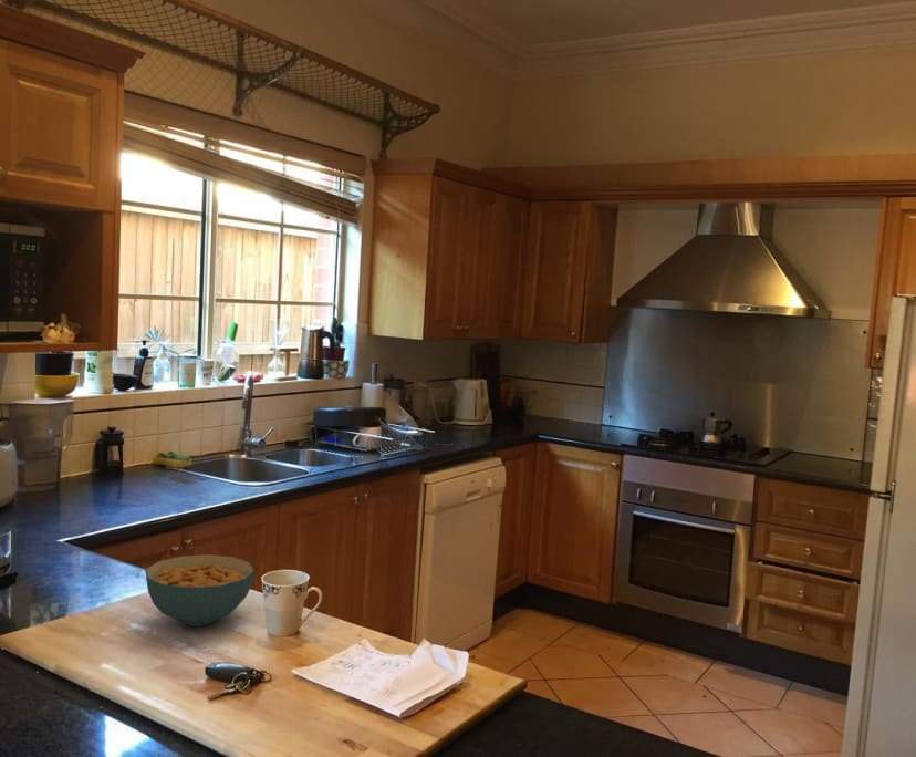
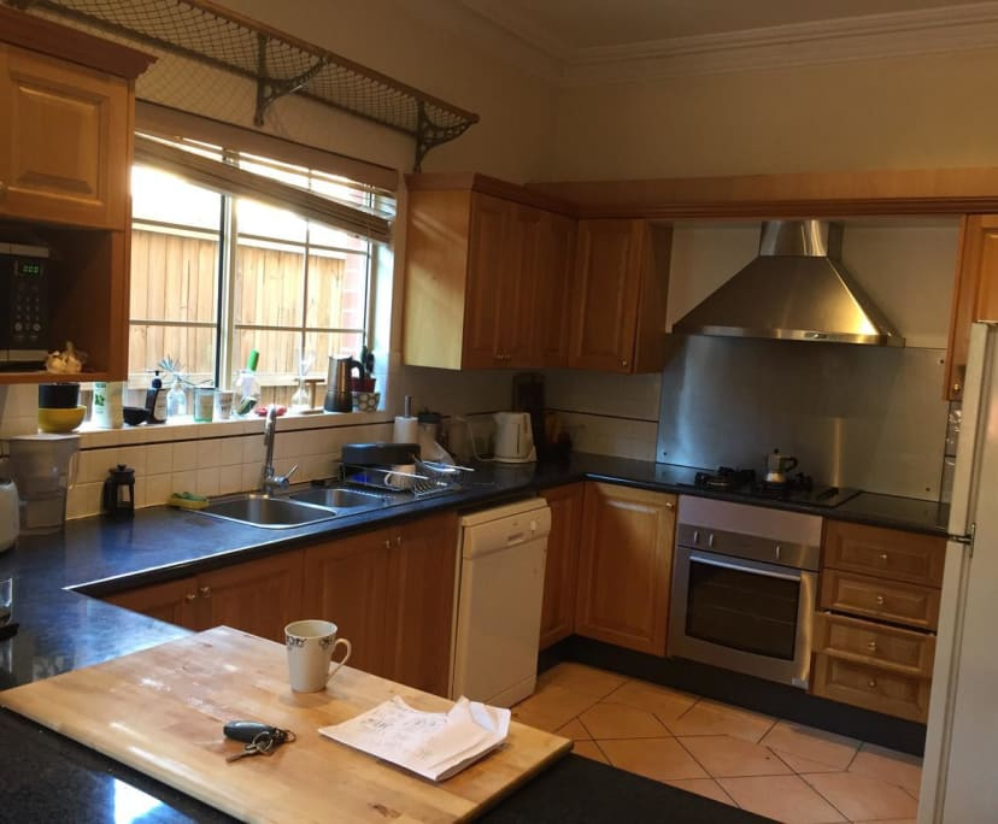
- cereal bowl [144,553,256,628]
